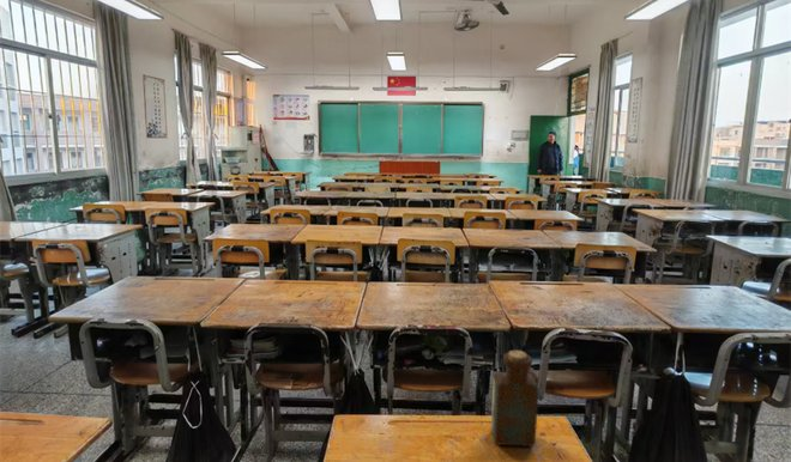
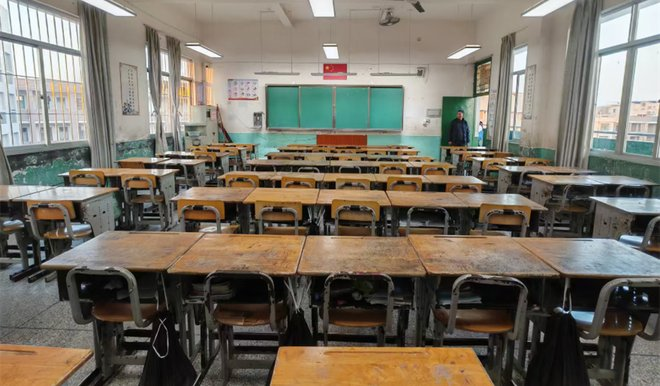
- bottle [490,349,539,448]
